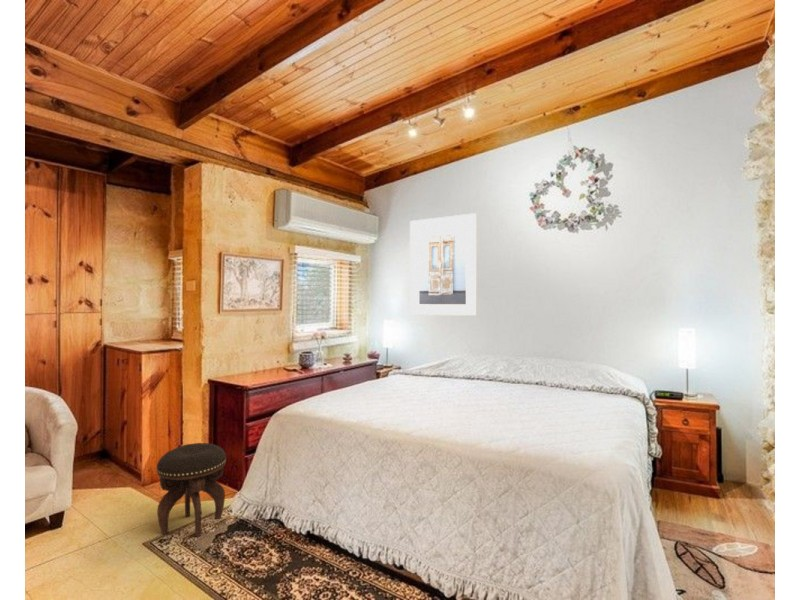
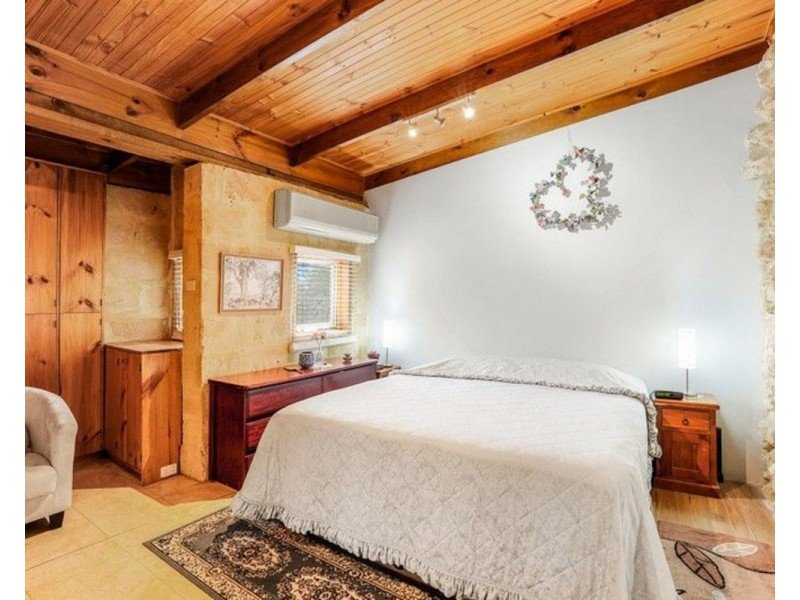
- footstool [156,442,227,538]
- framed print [409,212,478,317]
